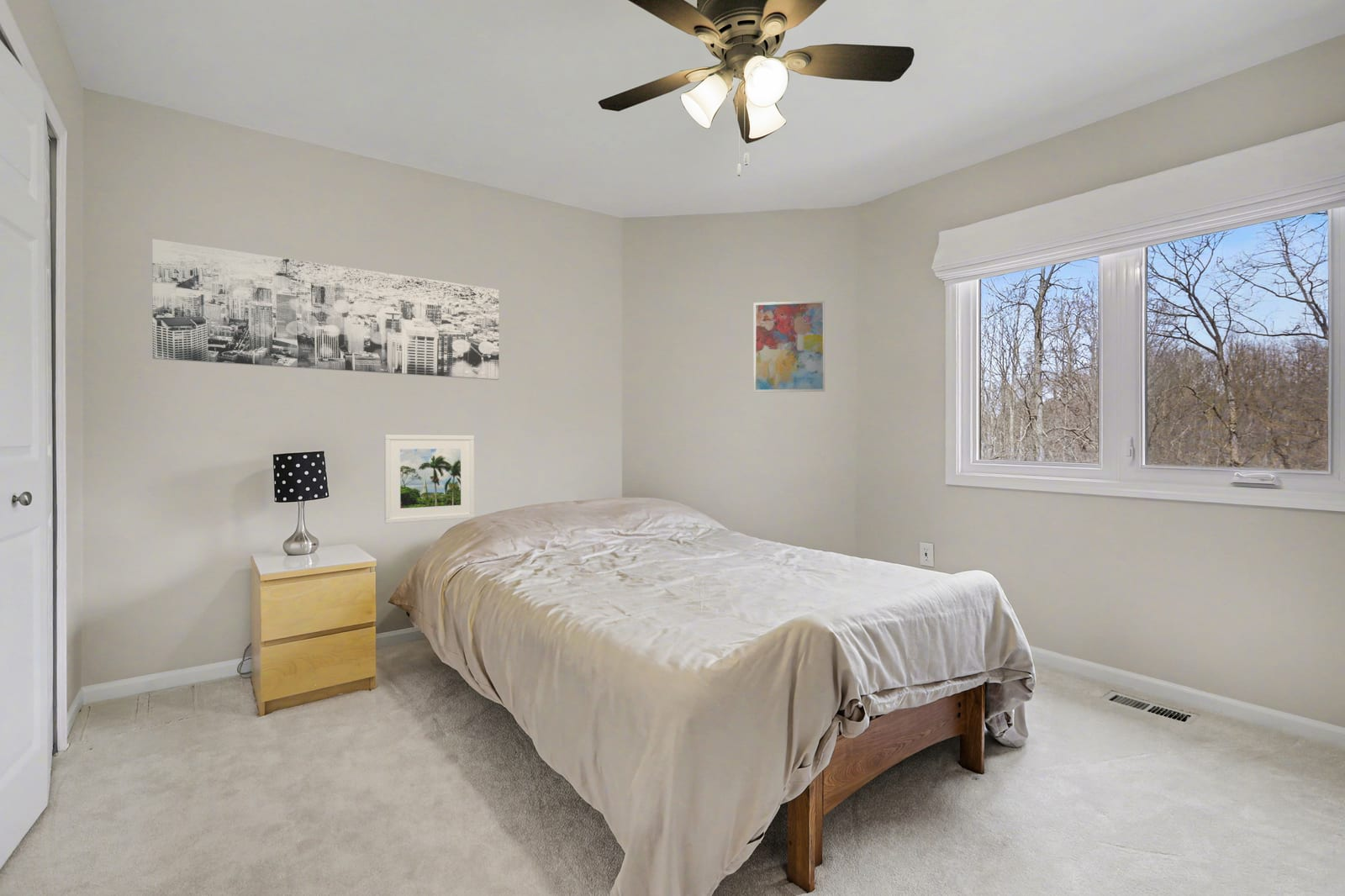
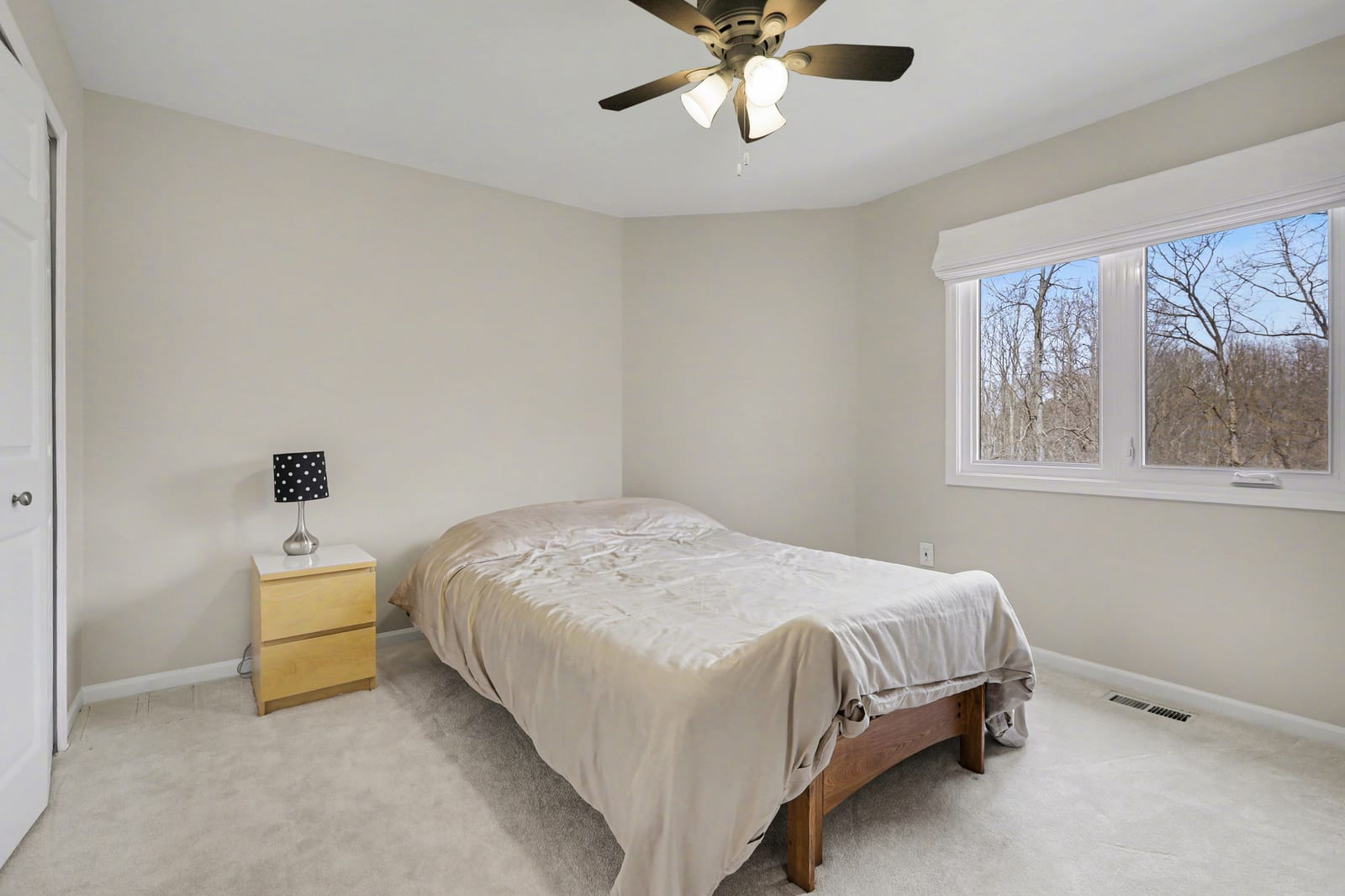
- wall art [753,300,825,393]
- wall art [151,238,500,381]
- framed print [383,434,475,524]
